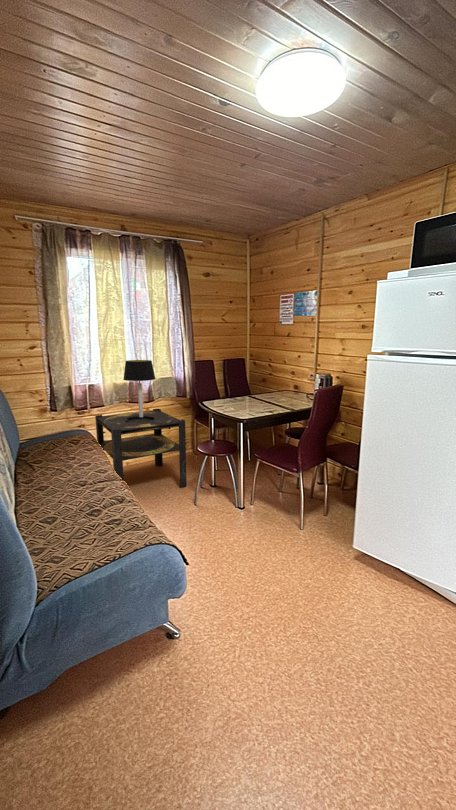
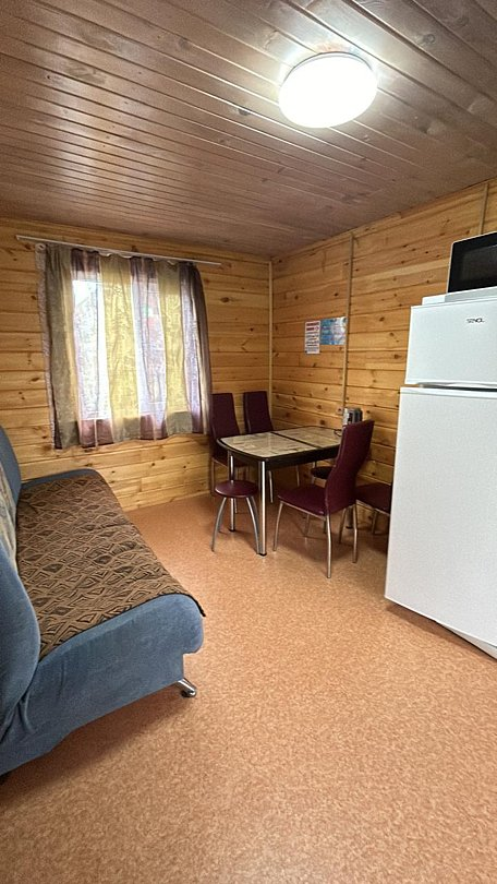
- table lamp [122,359,156,417]
- side table [94,408,188,488]
